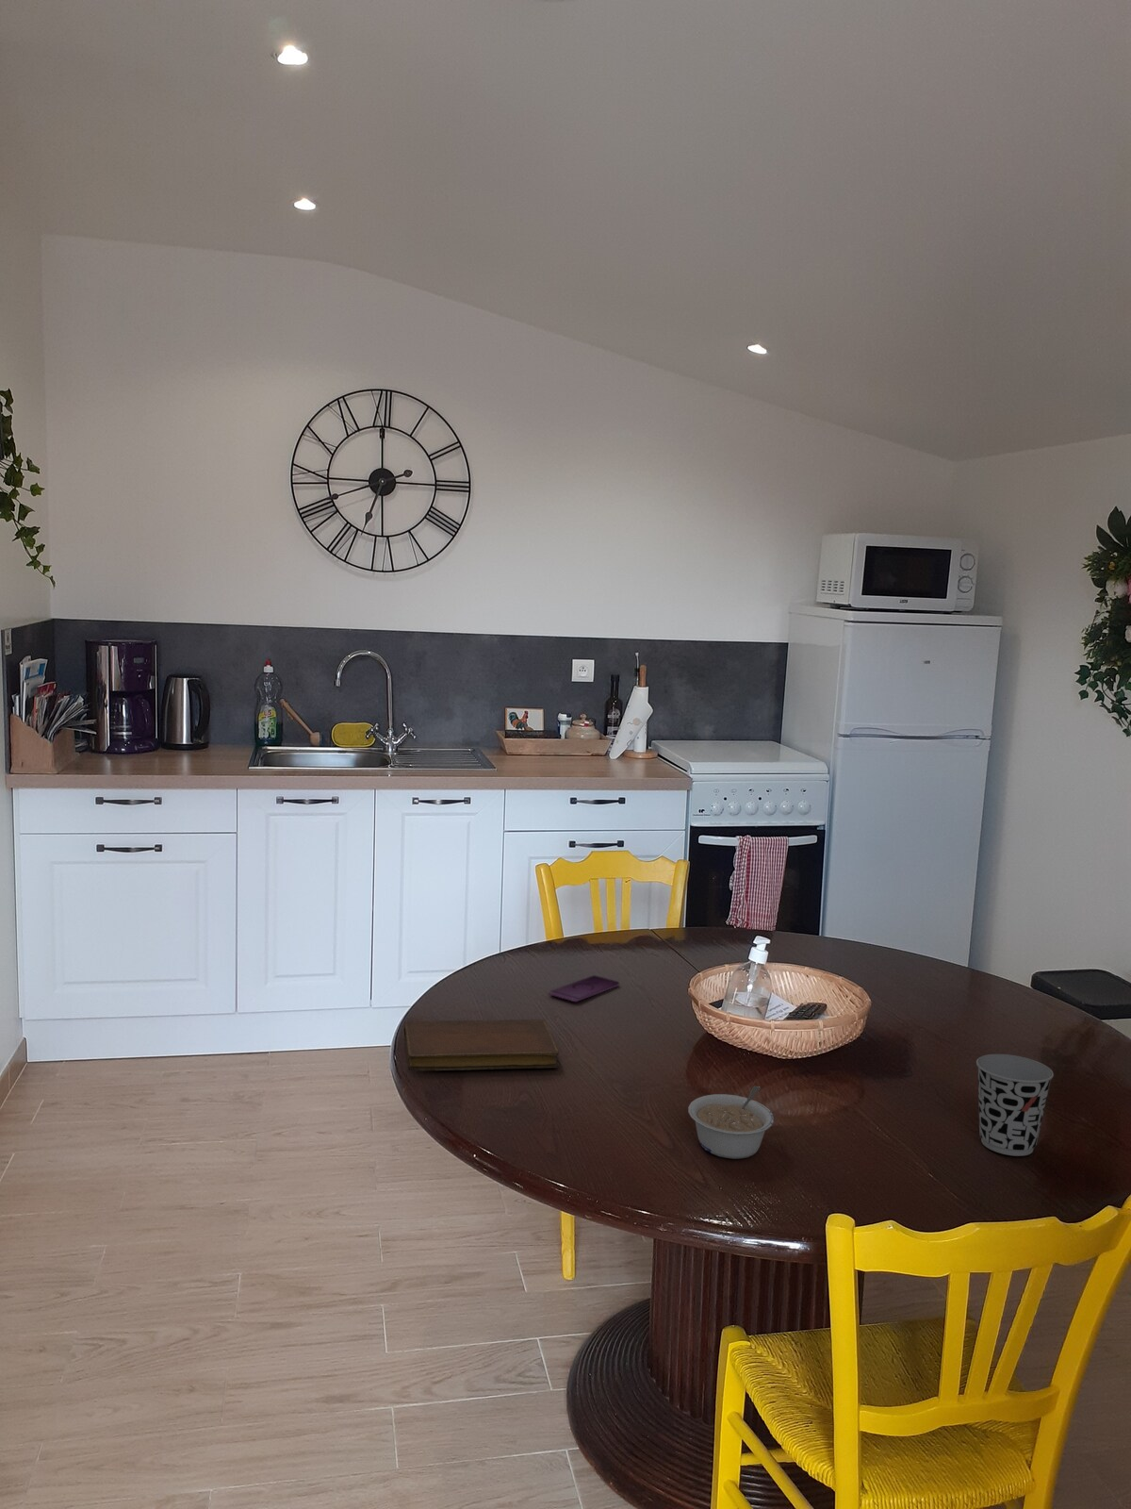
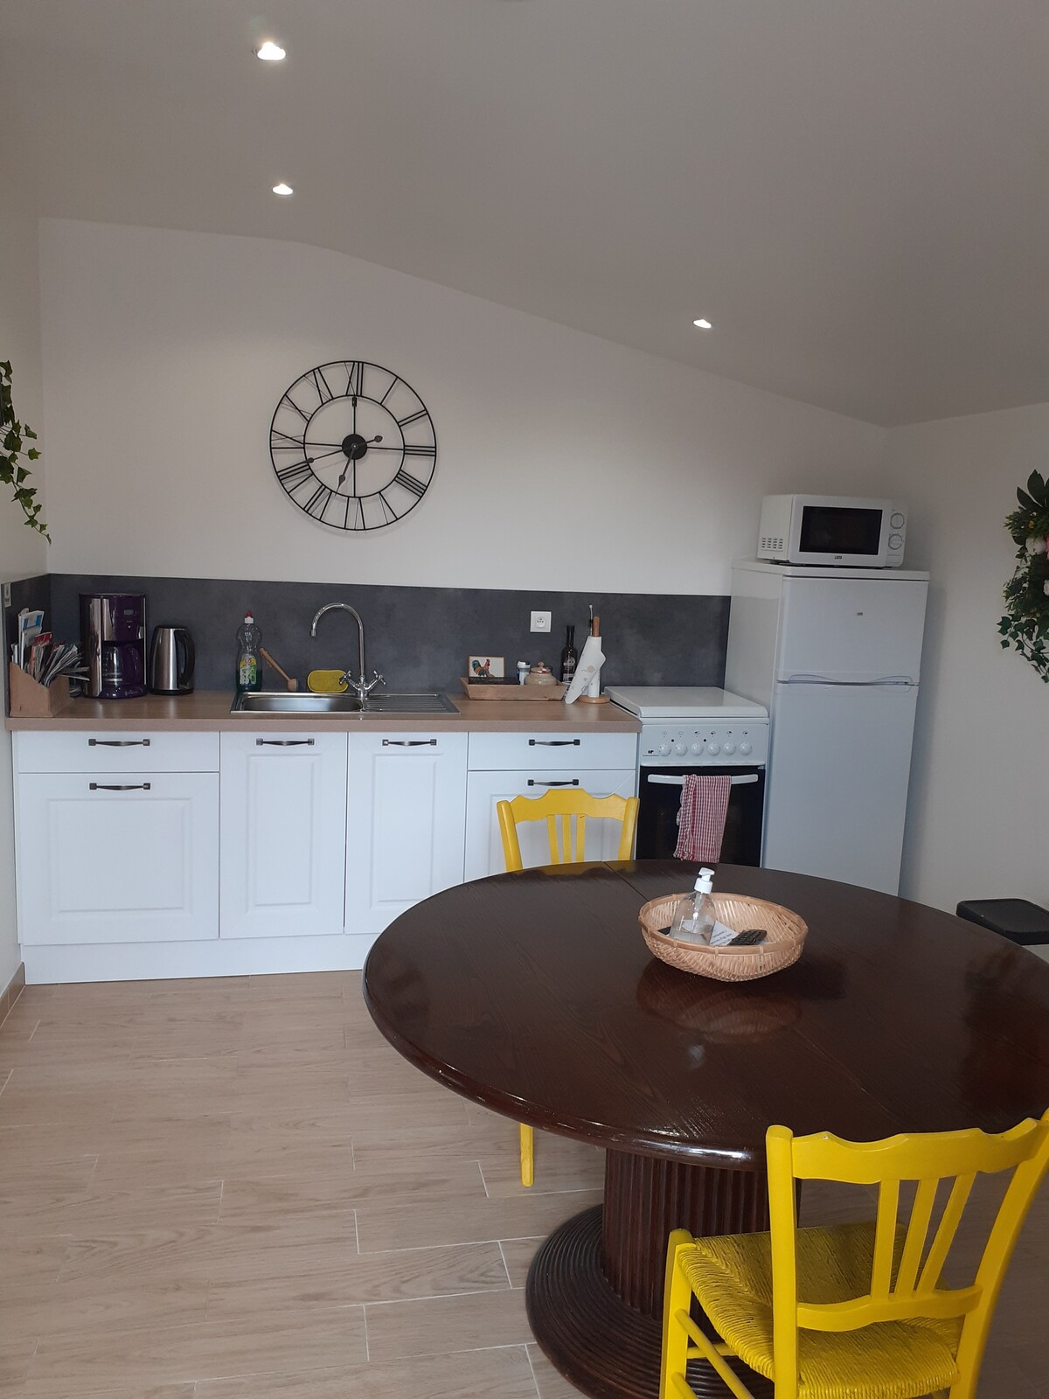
- smartphone [549,974,620,1003]
- cup [975,1054,1055,1157]
- notebook [404,1018,560,1072]
- legume [687,1086,775,1160]
